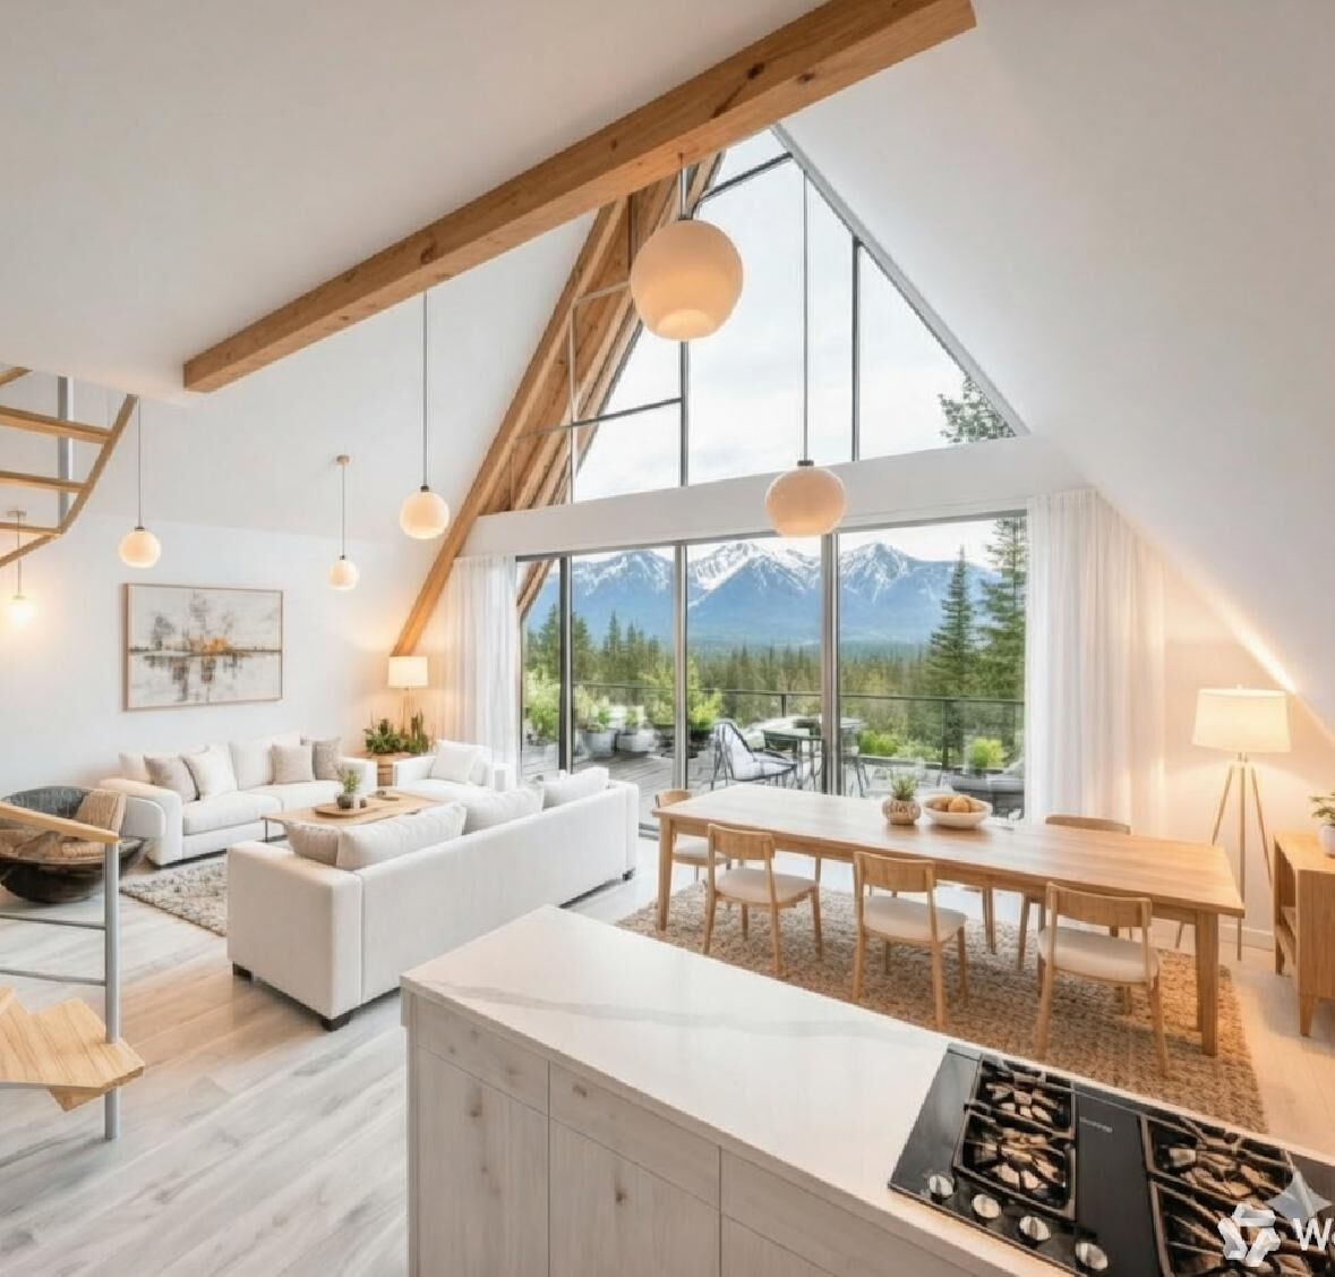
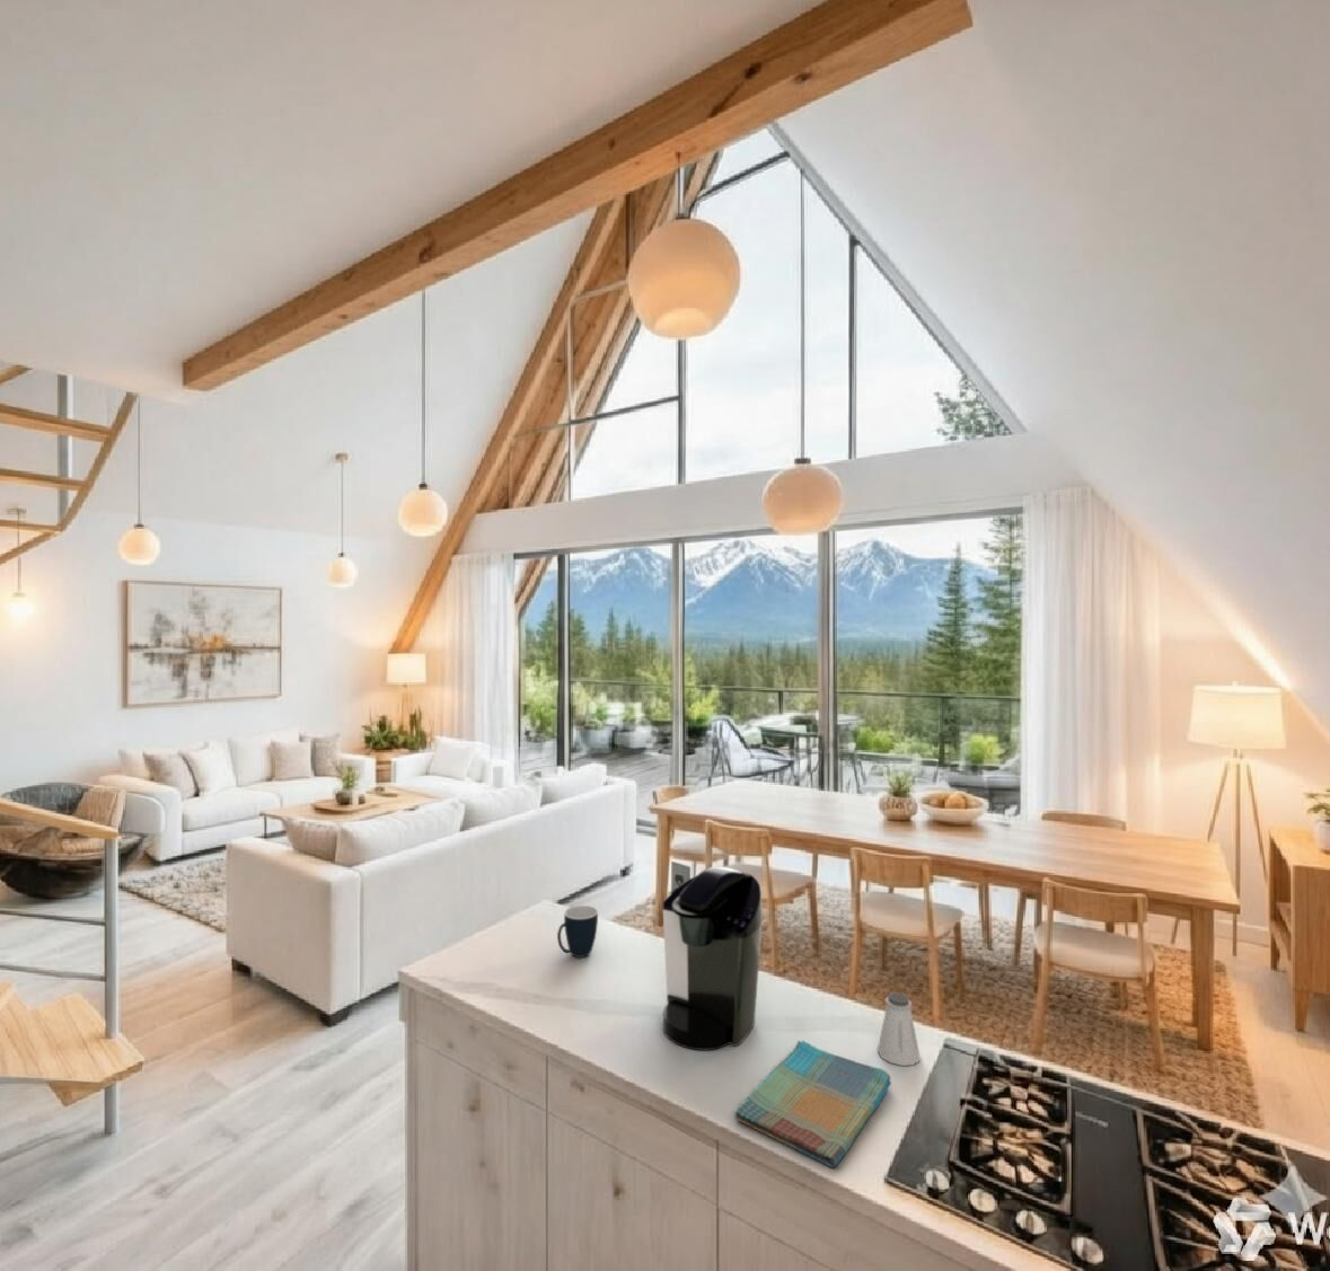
+ dish towel [733,1040,892,1169]
+ saltshaker [876,991,920,1067]
+ coffee maker [663,860,764,1051]
+ mug [556,904,598,959]
